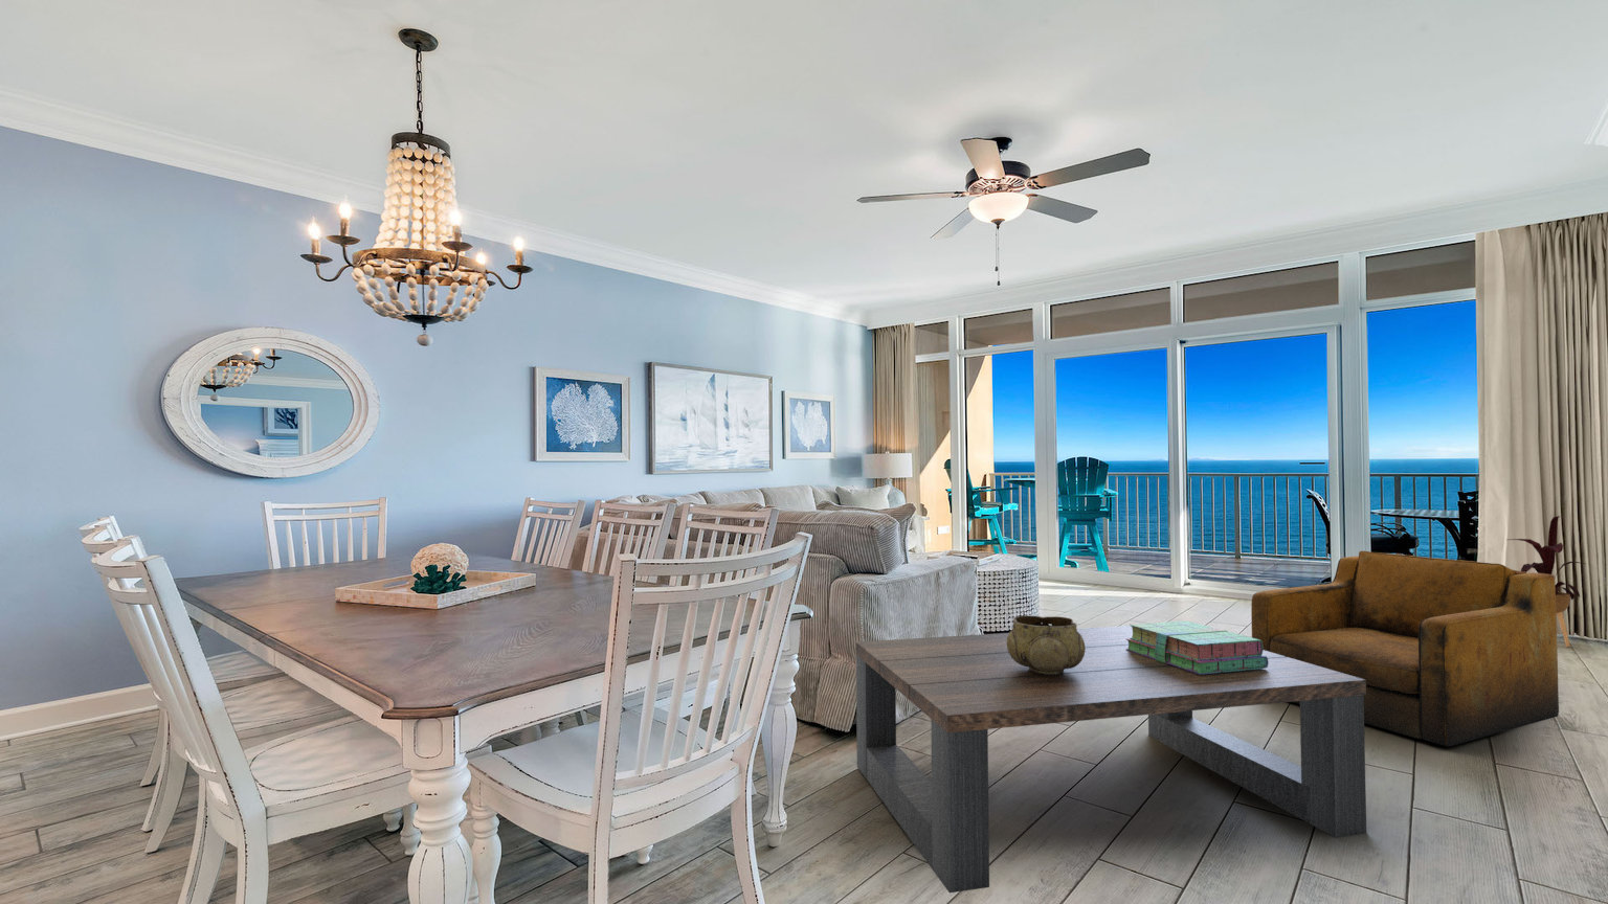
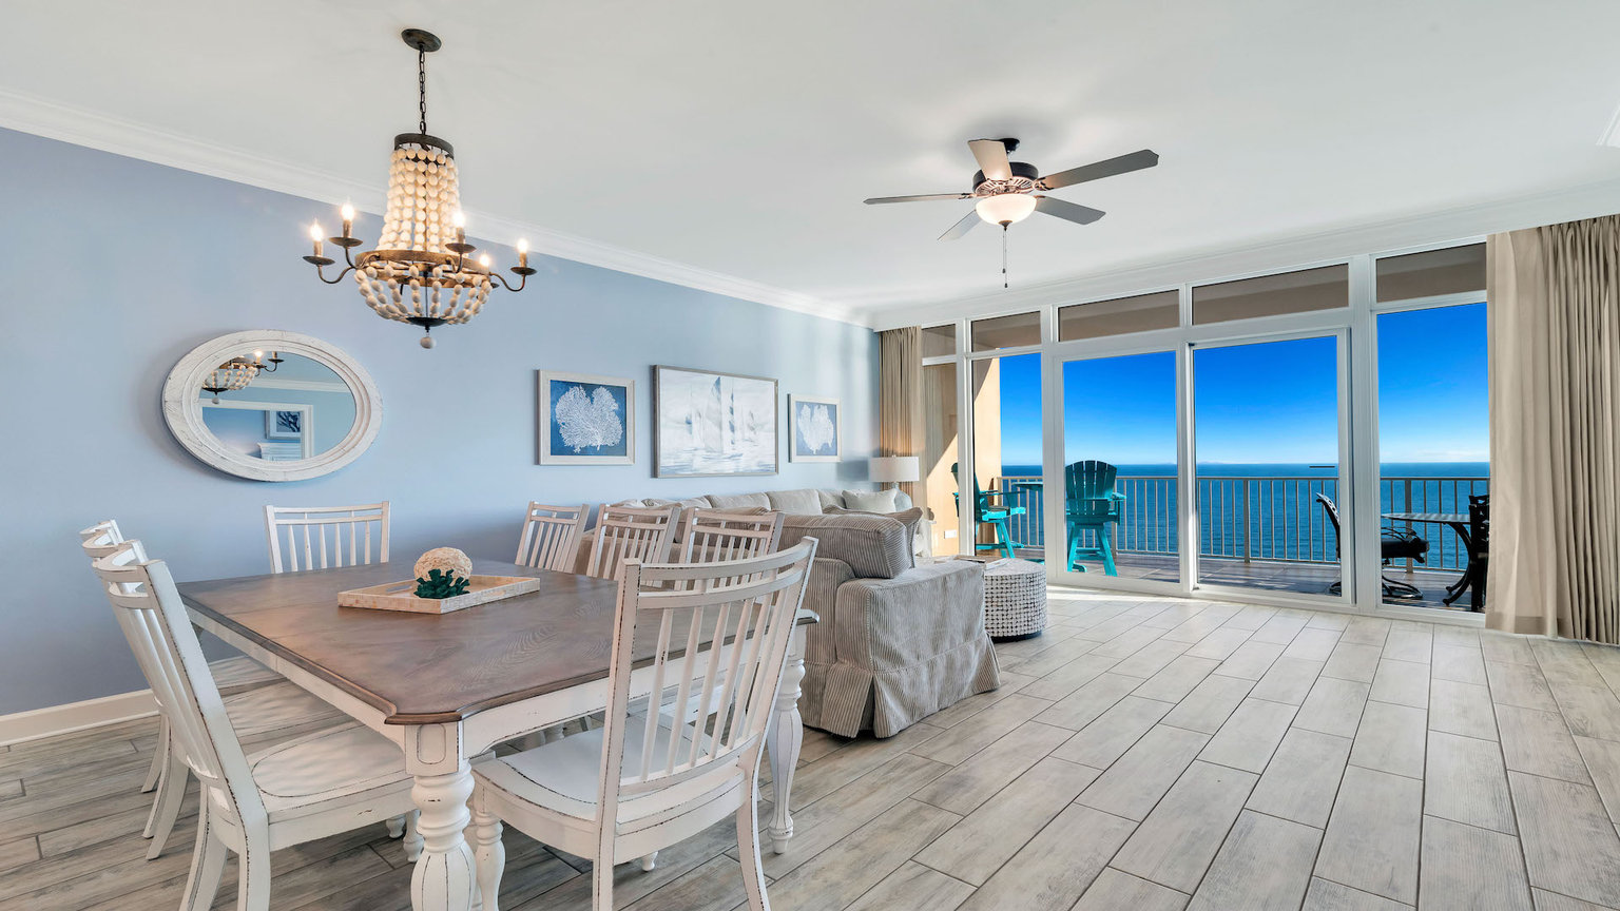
- decorative bowl [1007,615,1086,673]
- stack of books [1125,620,1269,674]
- coffee table [855,625,1367,894]
- house plant [1508,514,1586,648]
- armchair [1250,551,1559,747]
